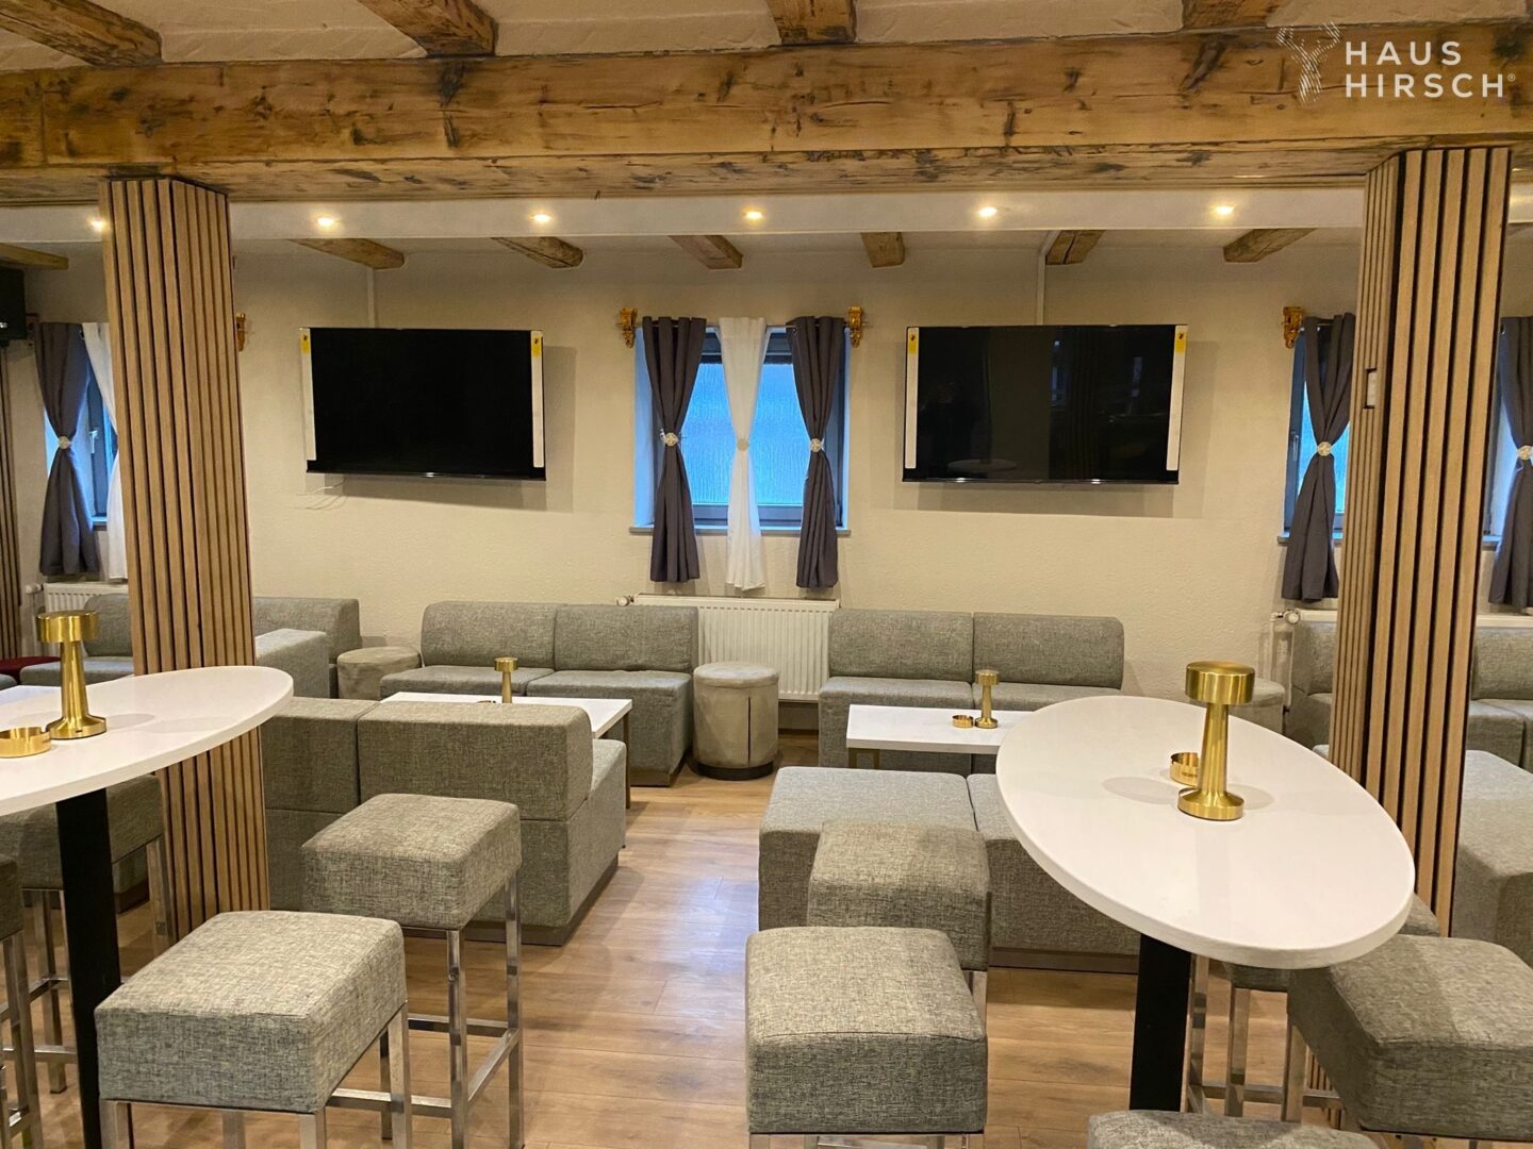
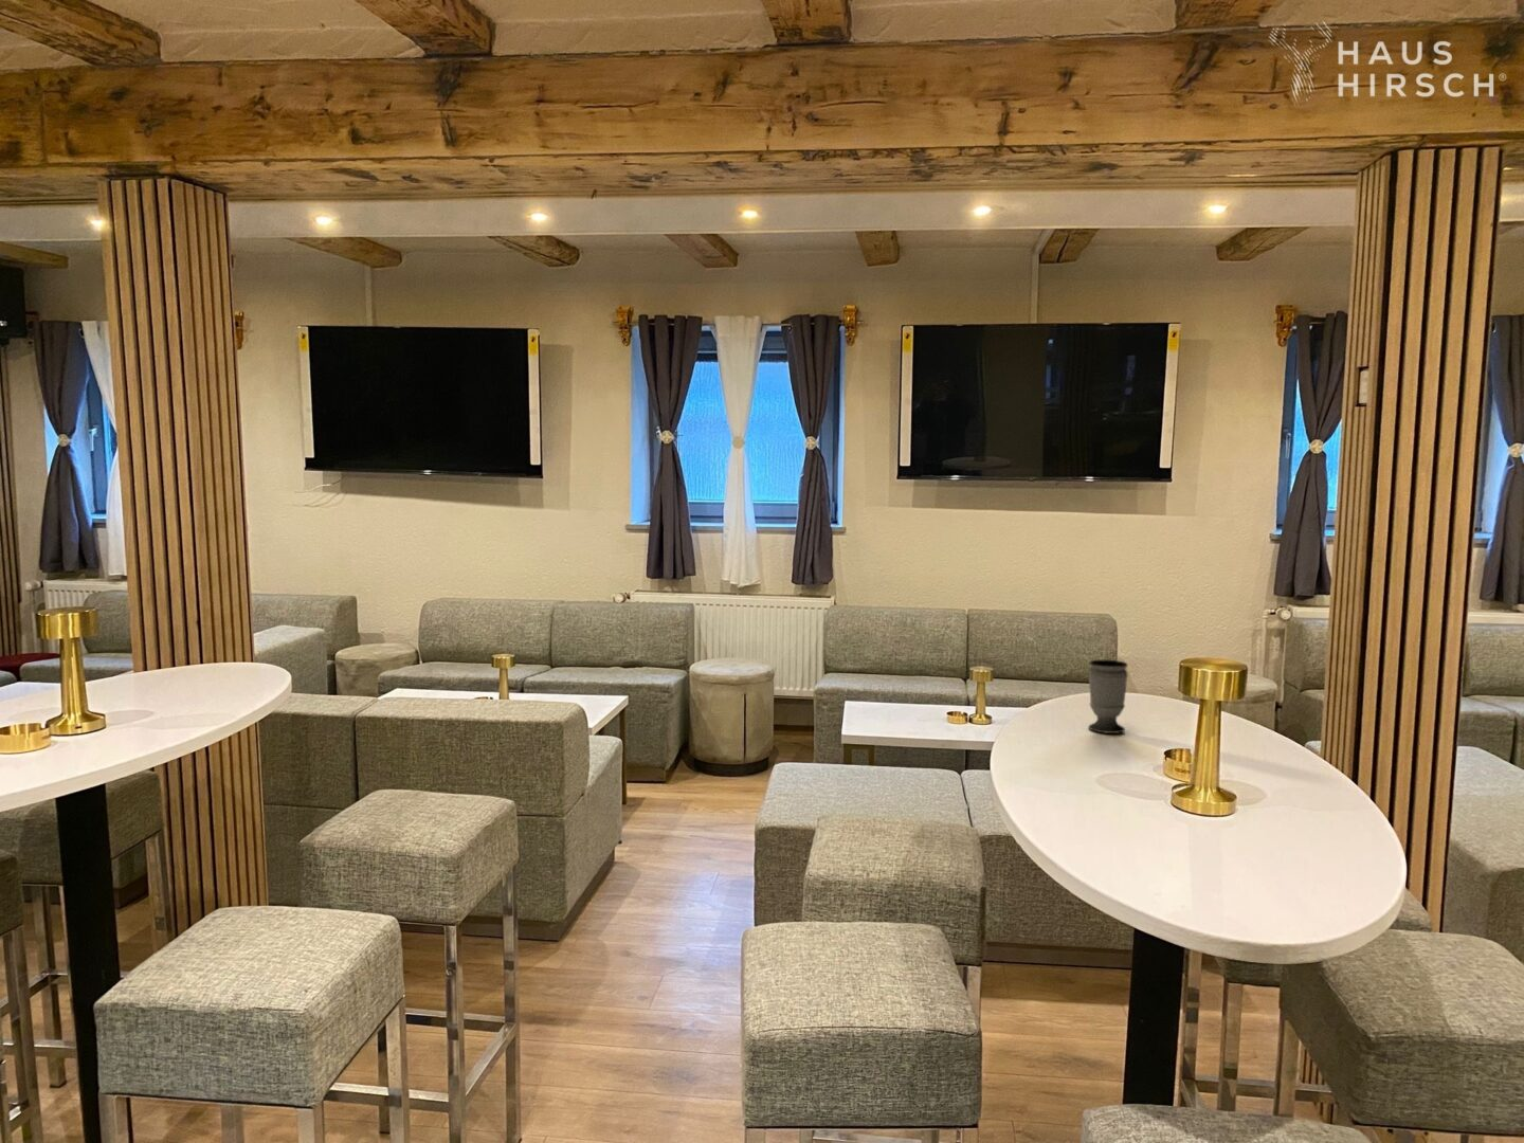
+ cup [1087,659,1129,735]
